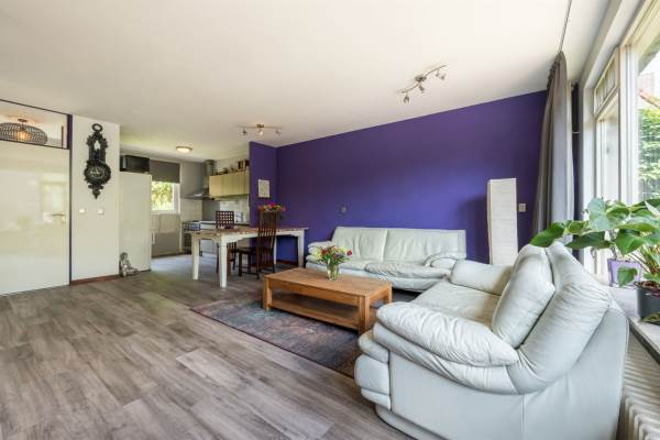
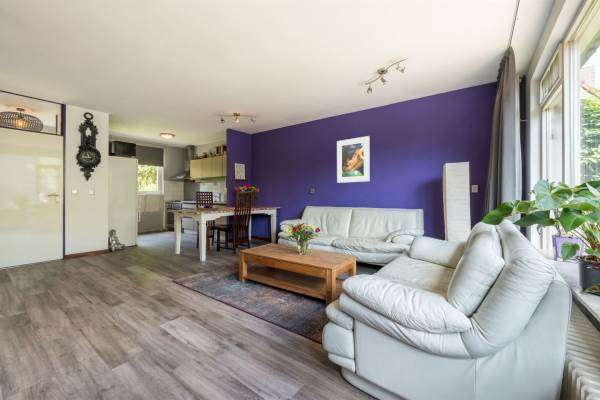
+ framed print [336,135,371,184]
